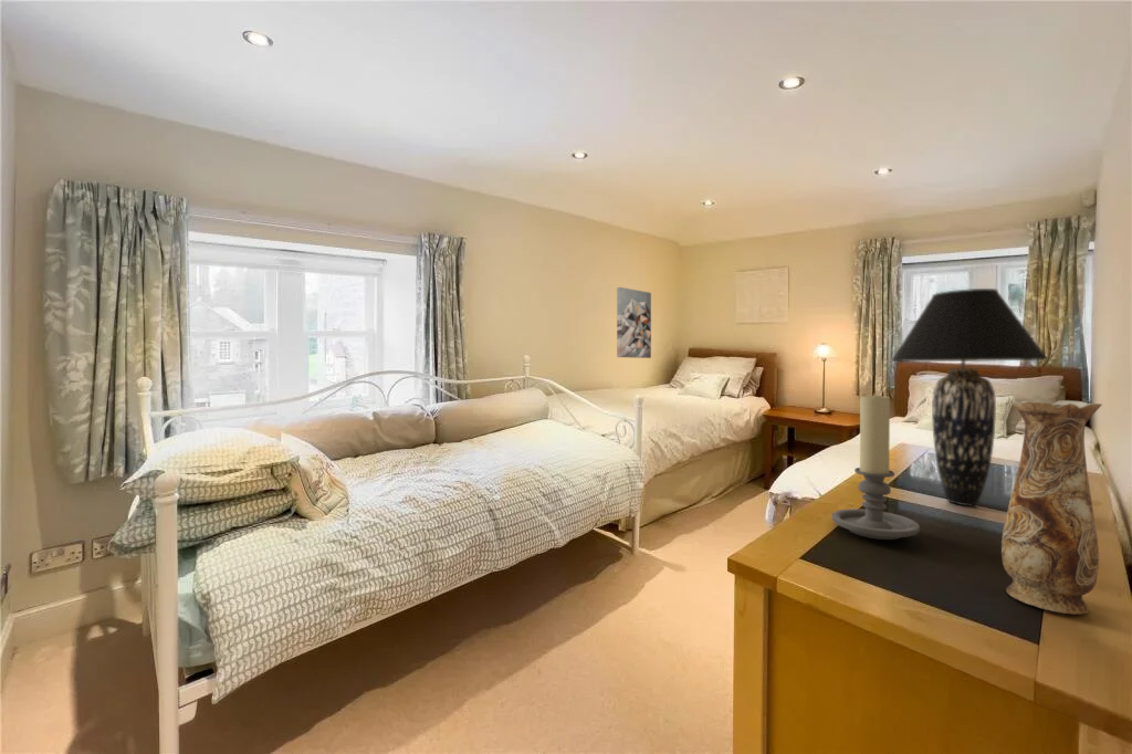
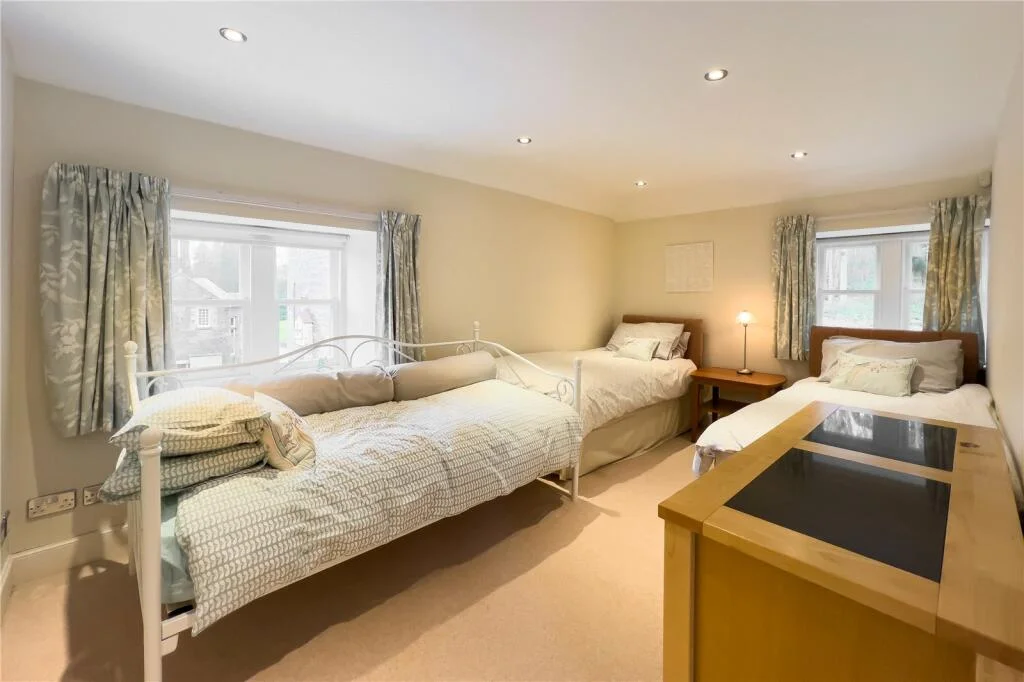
- vase [1000,398,1103,616]
- wall art [616,286,652,359]
- table lamp [890,287,1050,506]
- candle holder [830,392,921,541]
